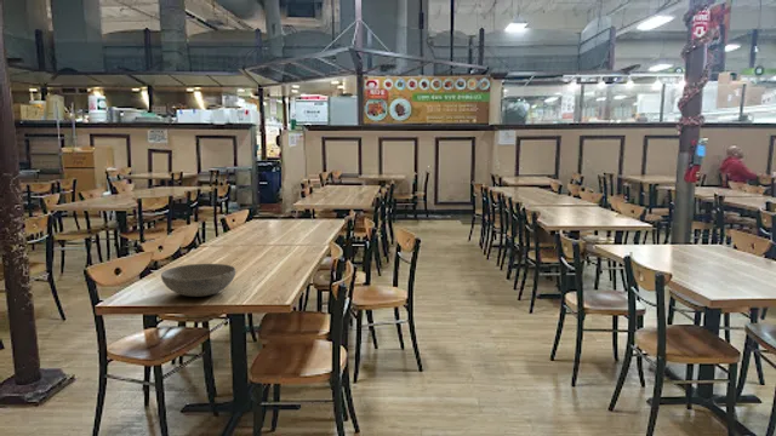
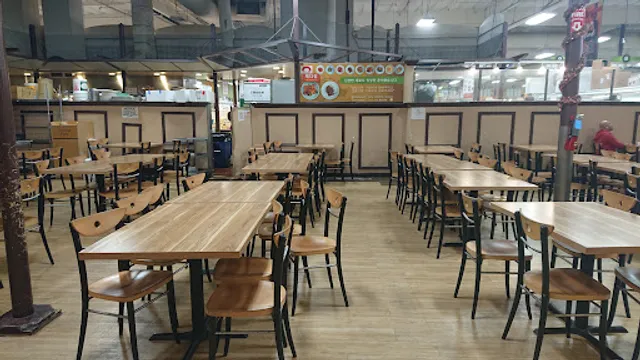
- bowl [160,263,236,298]
